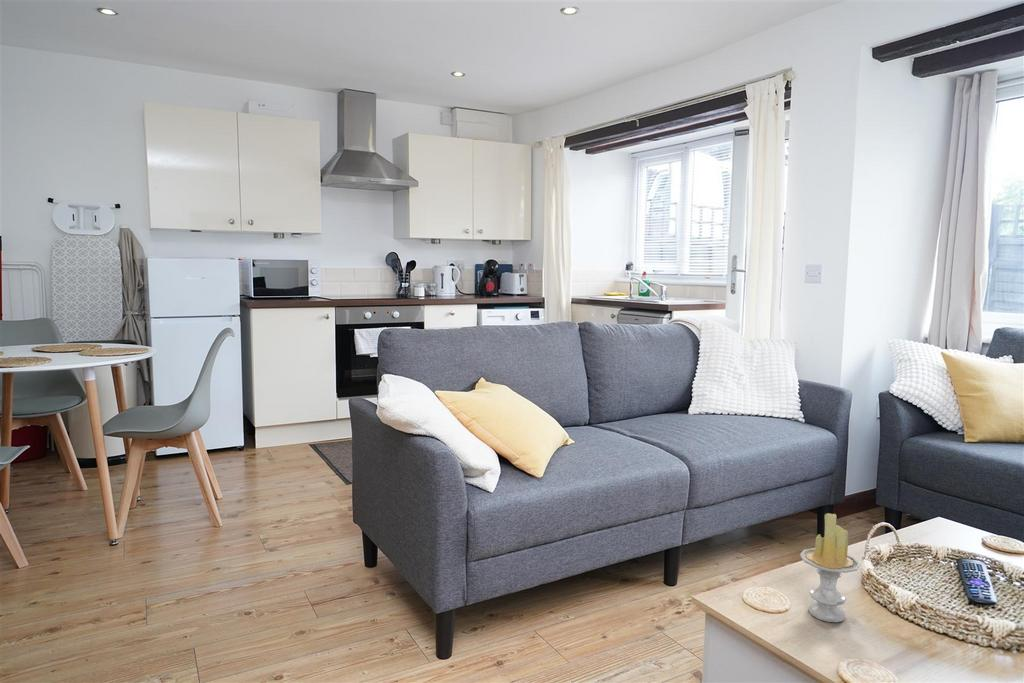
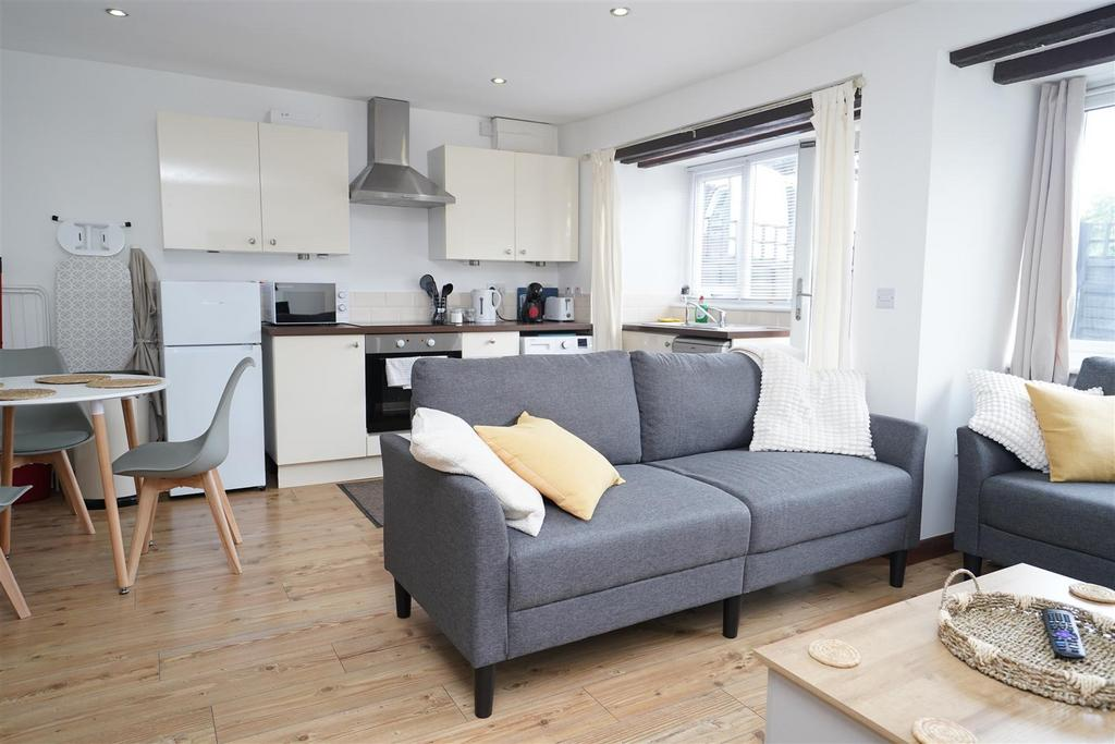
- candle [799,512,861,623]
